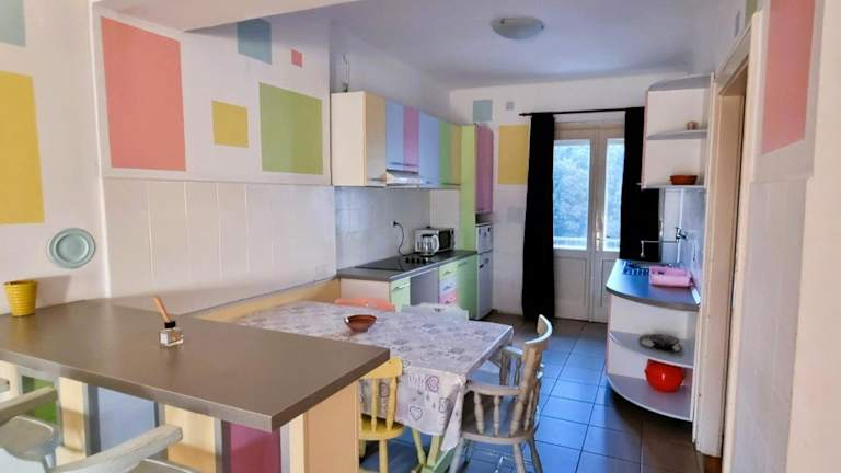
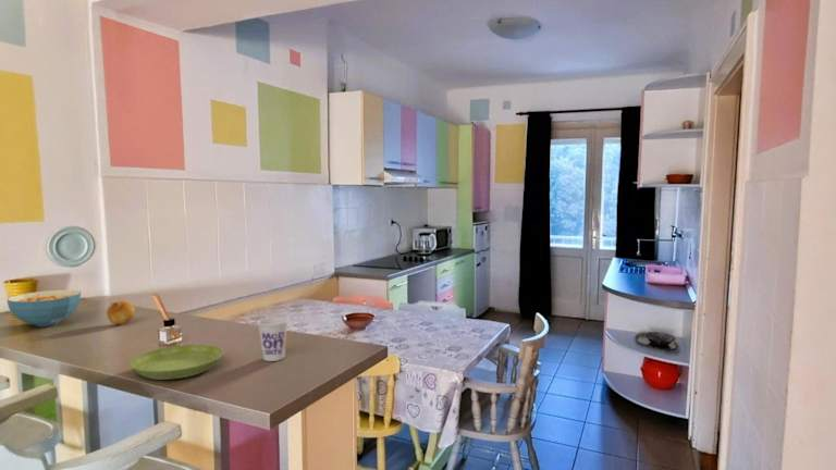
+ saucer [130,344,224,381]
+ fruit [106,299,136,325]
+ cereal bowl [5,289,82,327]
+ cup [256,317,290,362]
